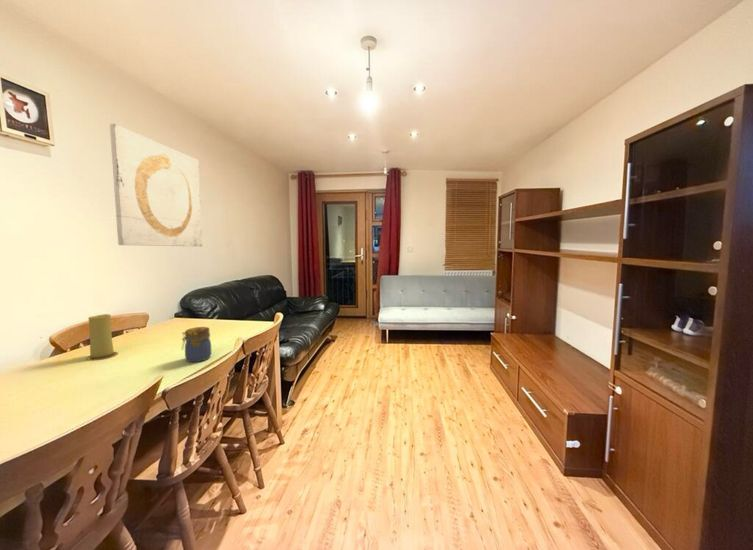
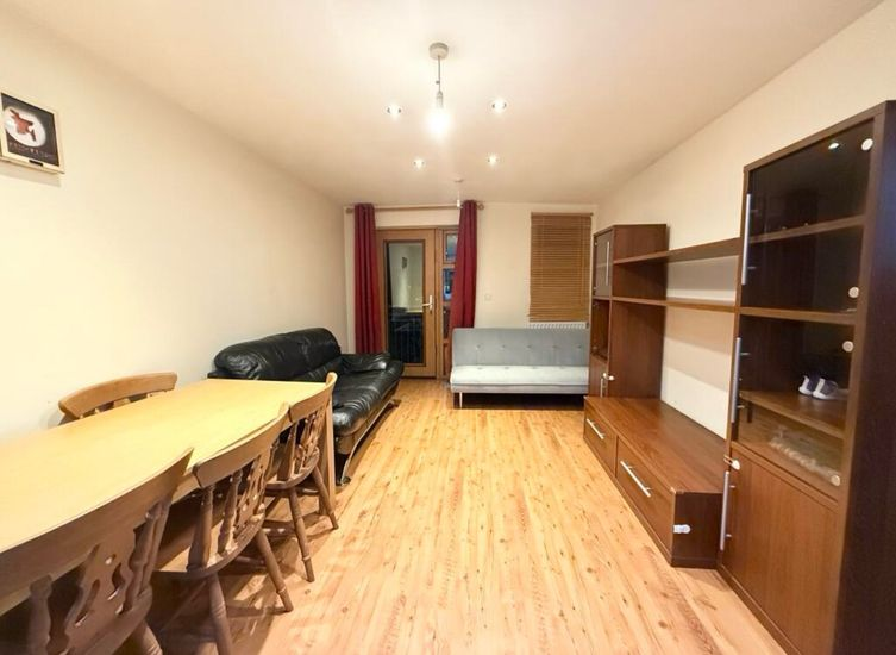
- candle [85,313,119,362]
- wall art [109,123,203,247]
- jar [181,326,212,363]
